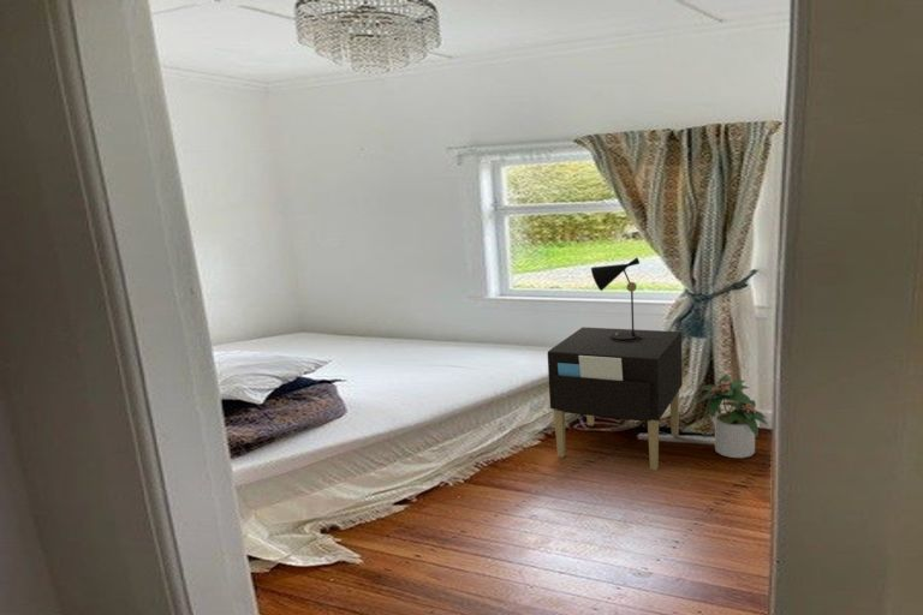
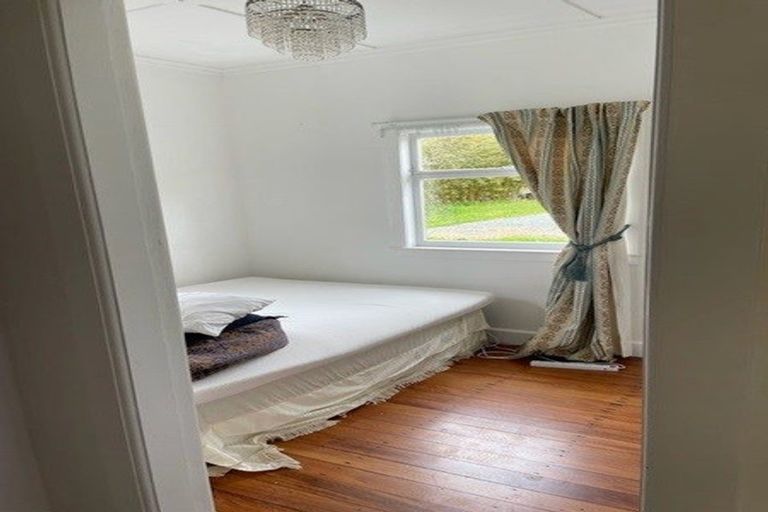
- table lamp [590,256,660,342]
- nightstand [547,326,684,471]
- potted plant [692,374,769,459]
